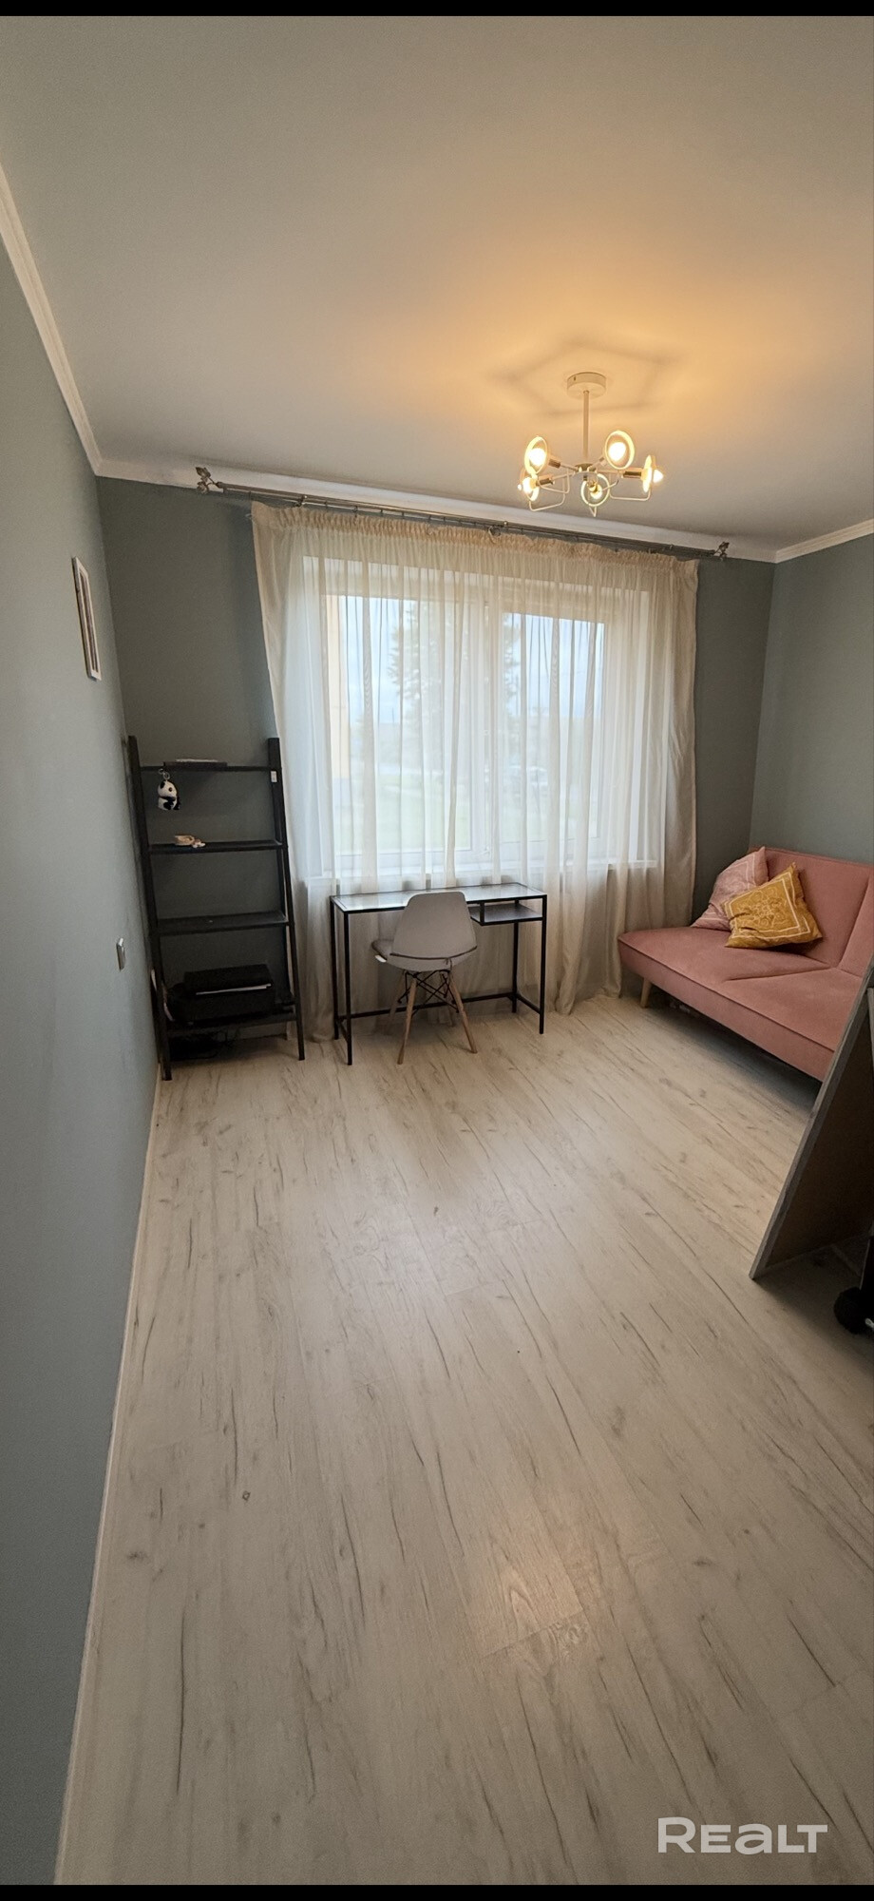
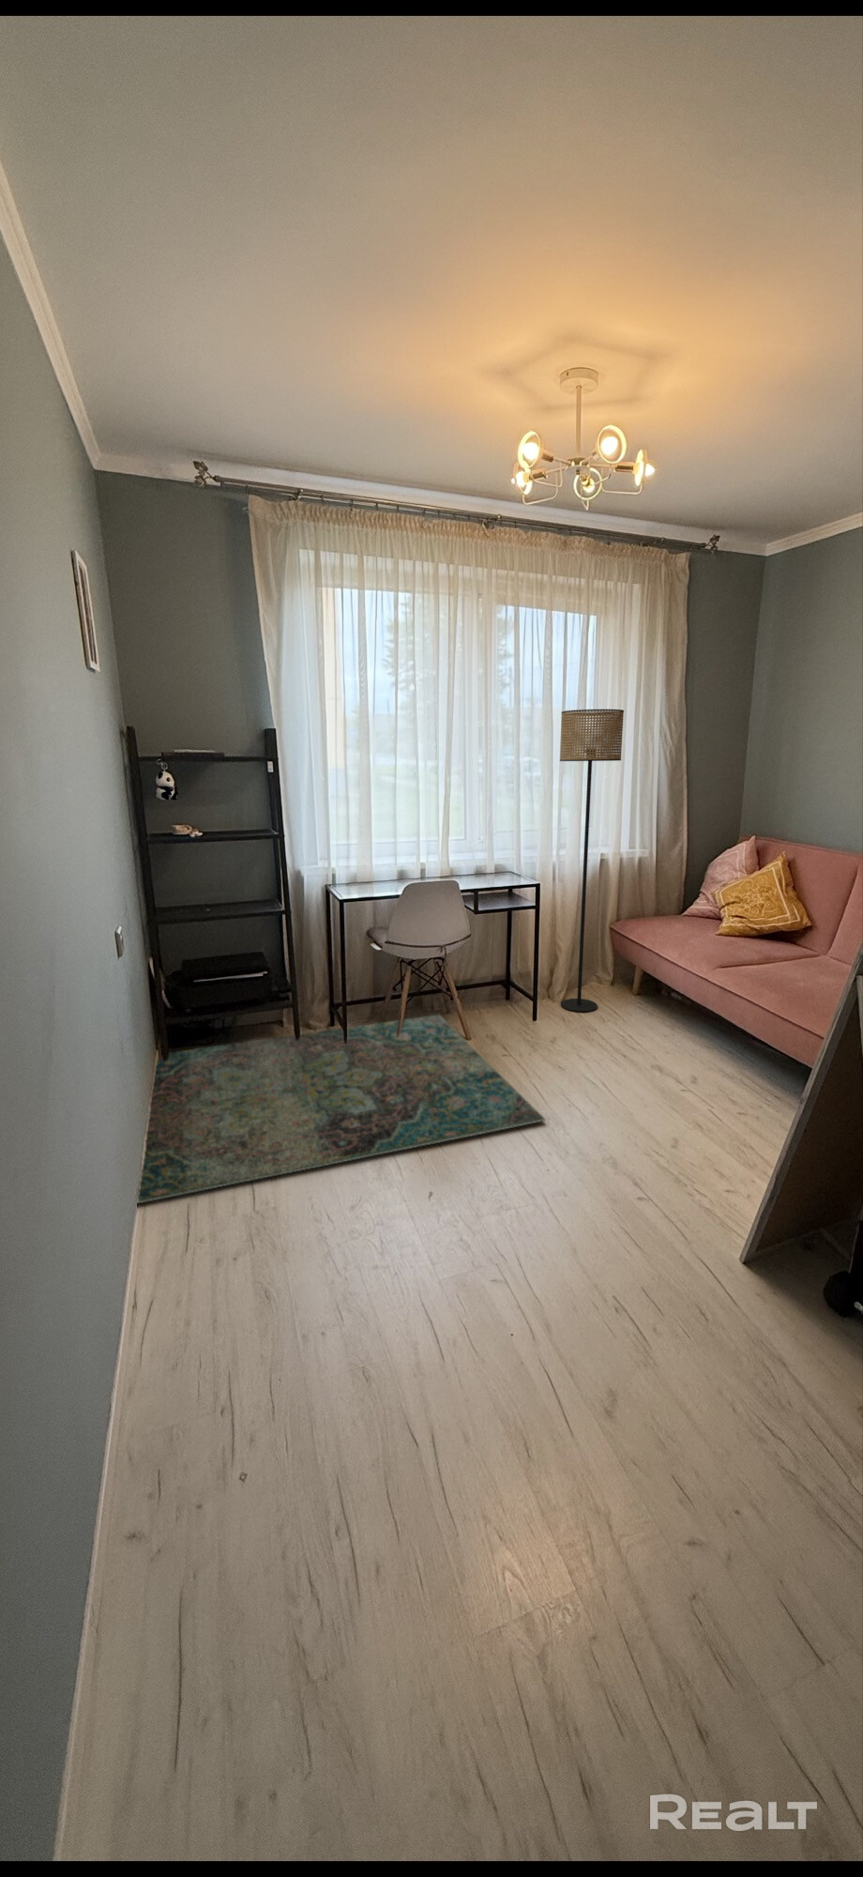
+ rug [136,1014,547,1205]
+ floor lamp [559,709,625,1013]
